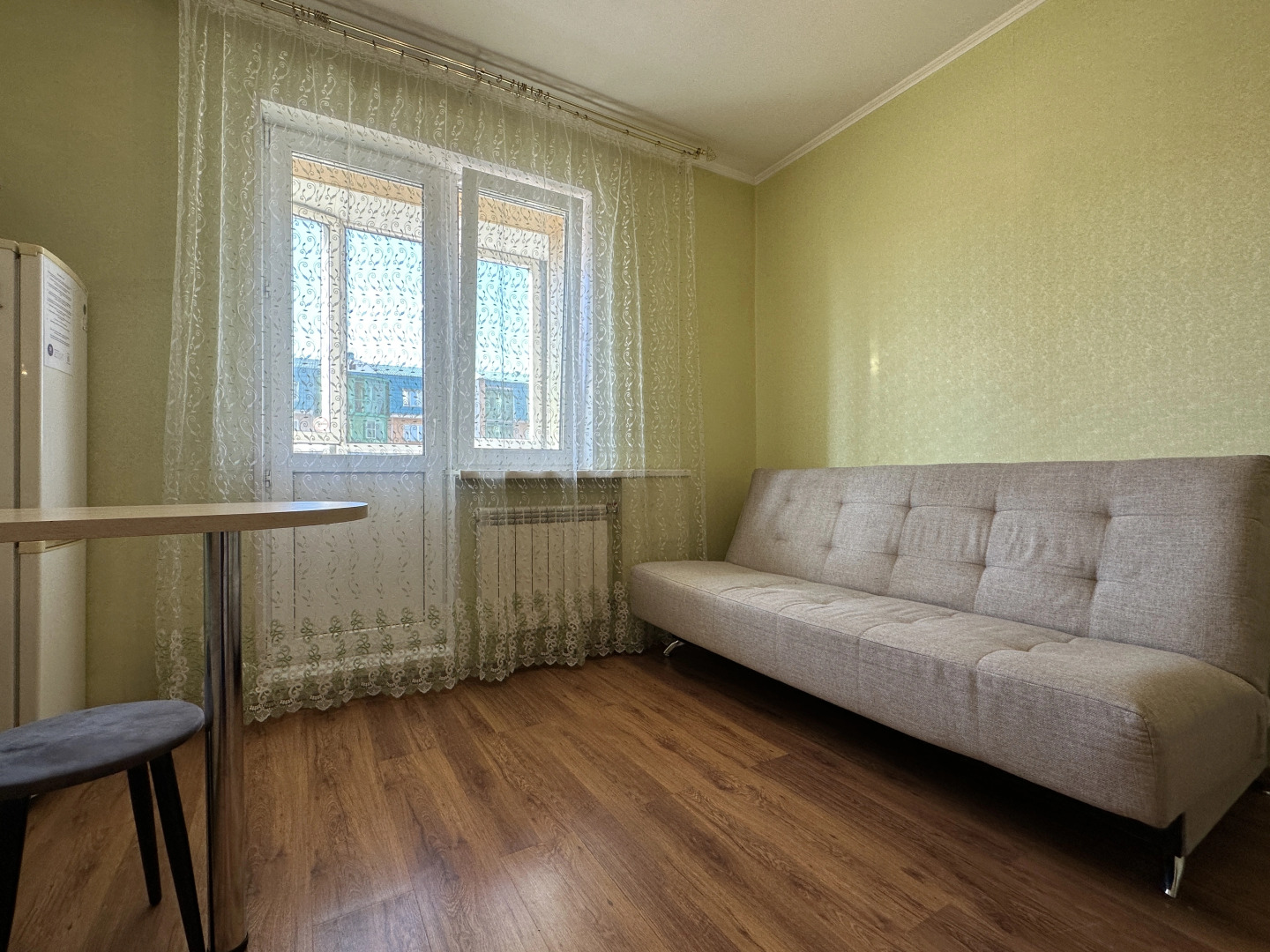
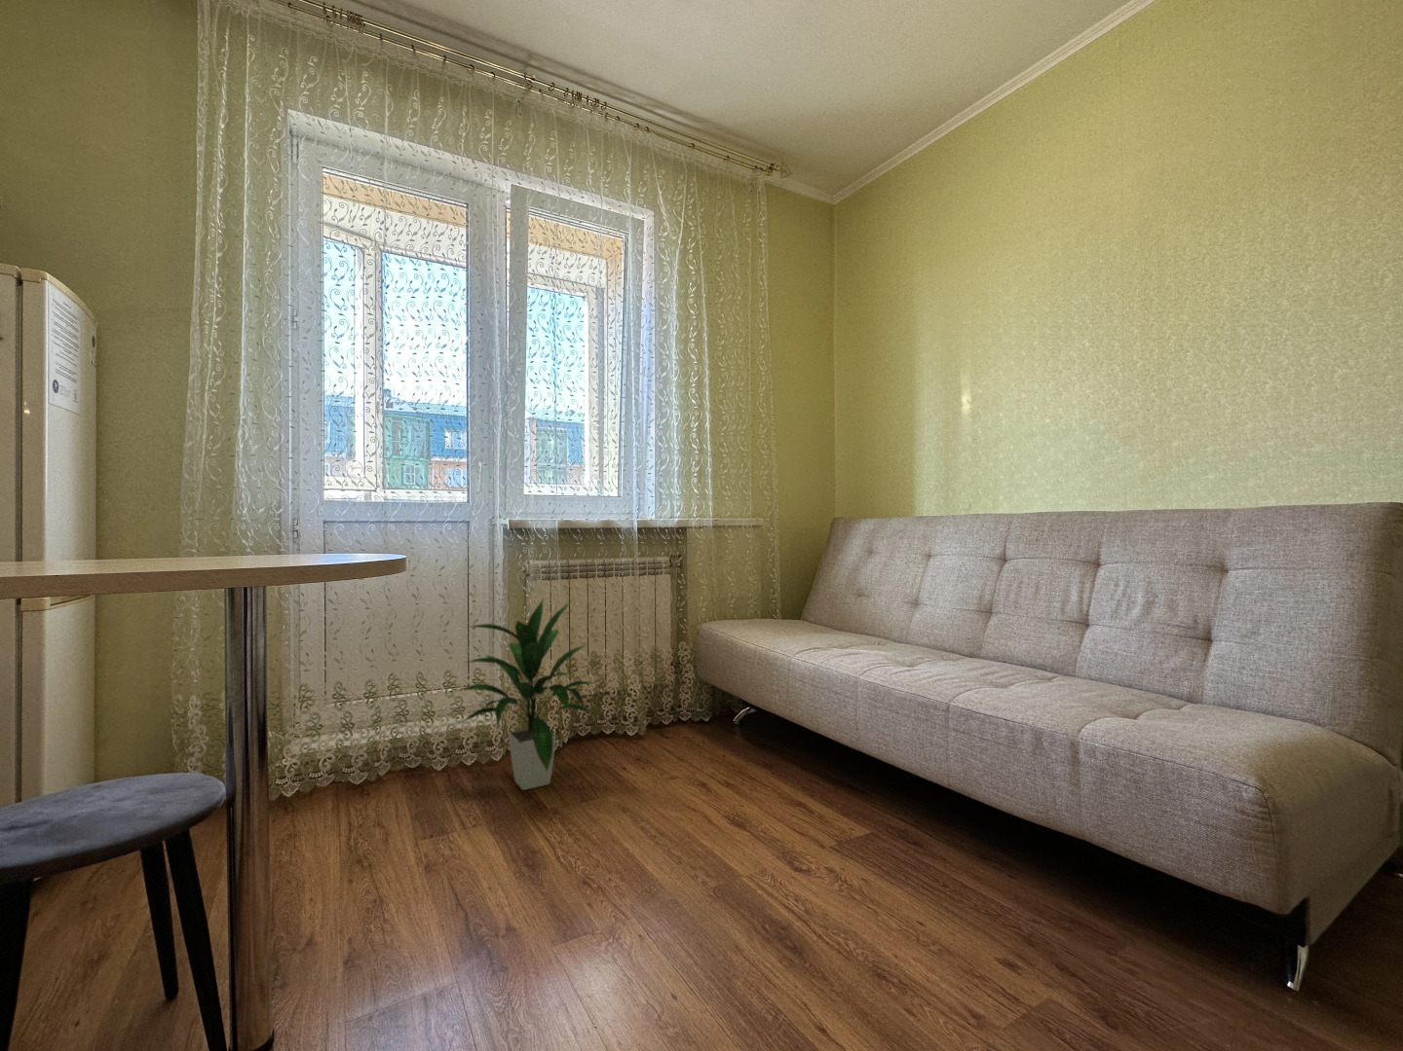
+ indoor plant [451,597,598,792]
